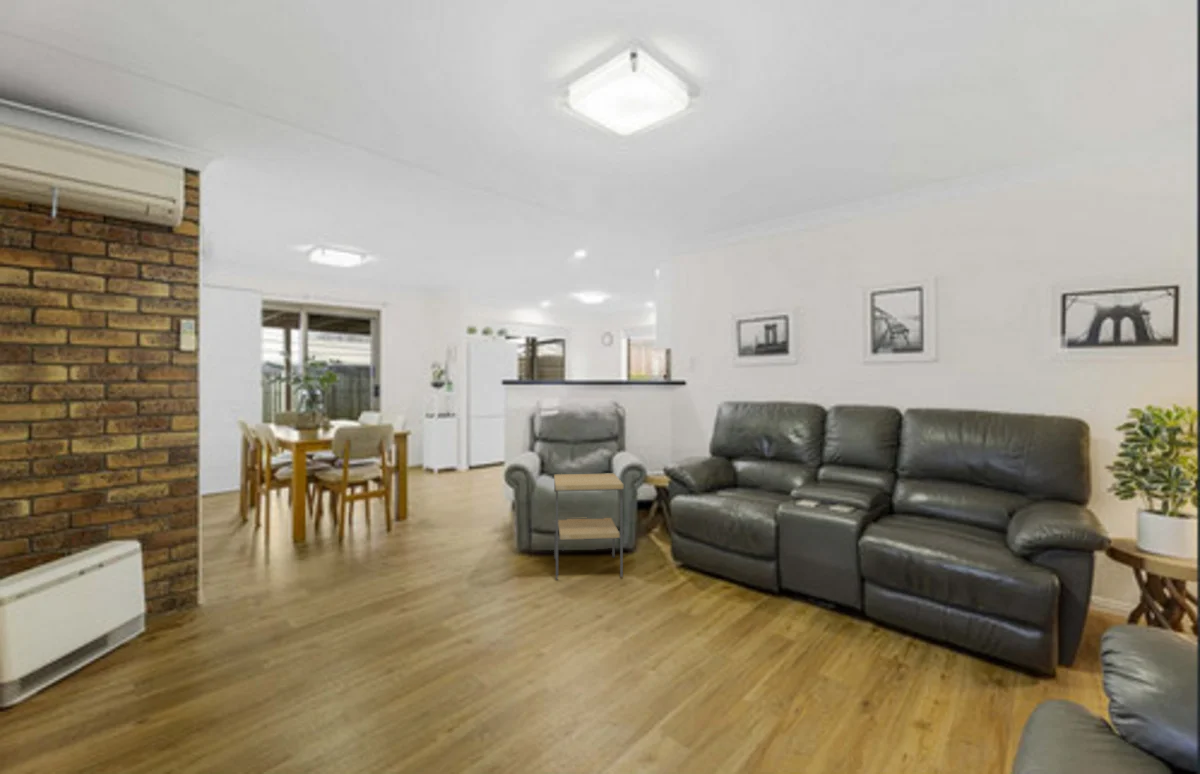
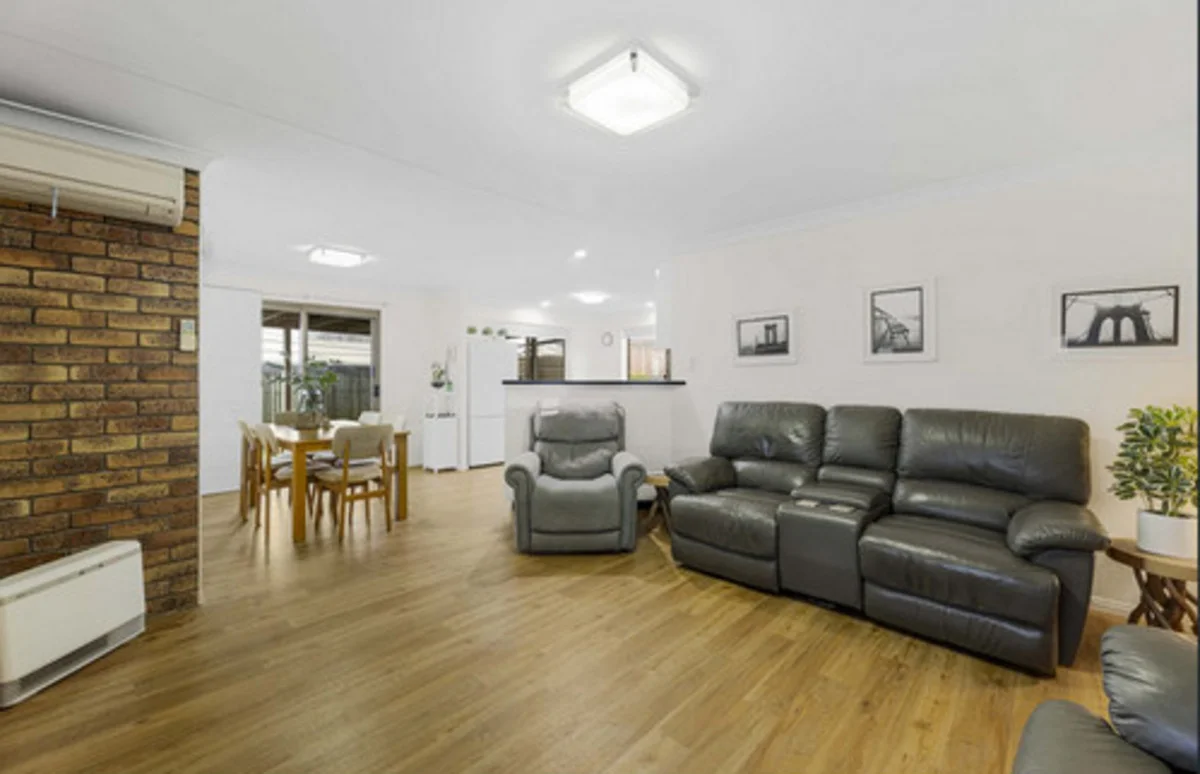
- side table [553,472,624,580]
